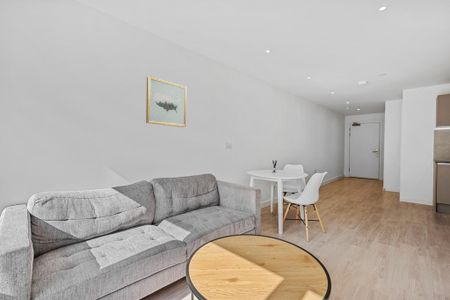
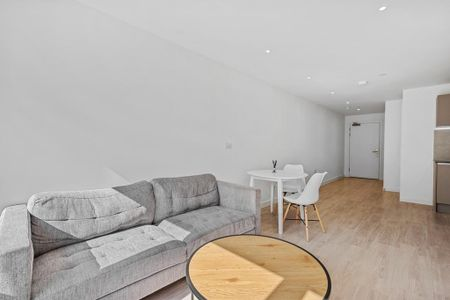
- wall art [145,76,187,128]
